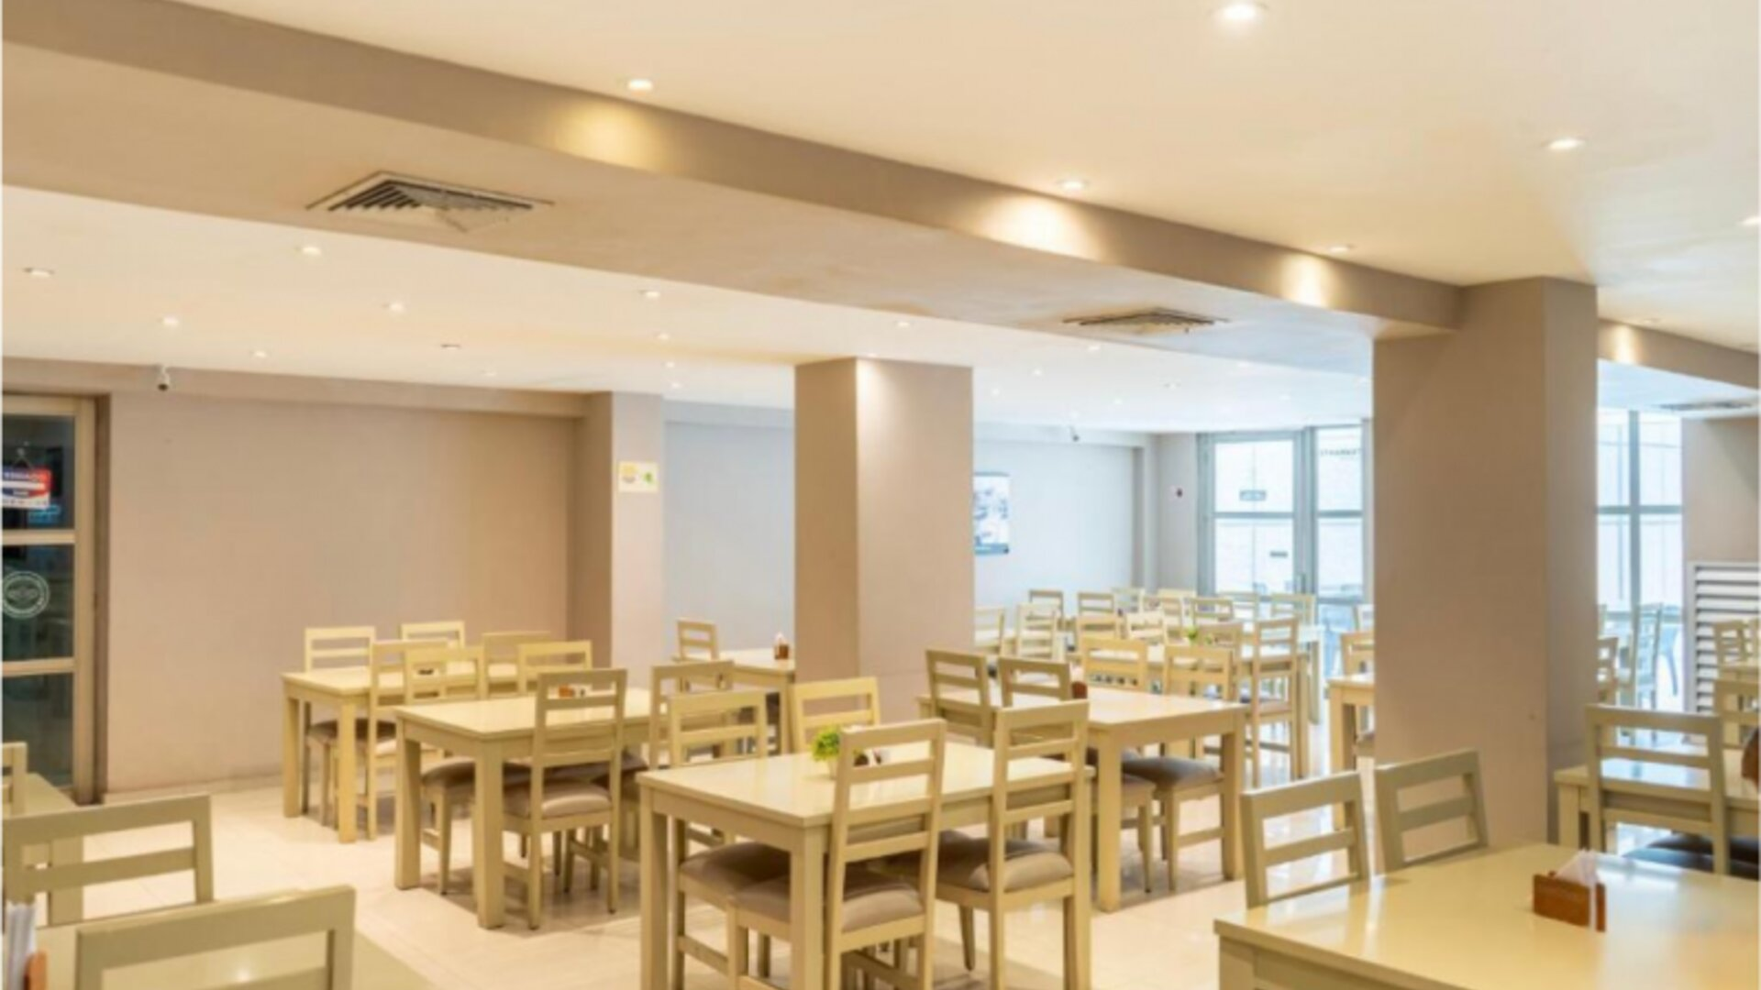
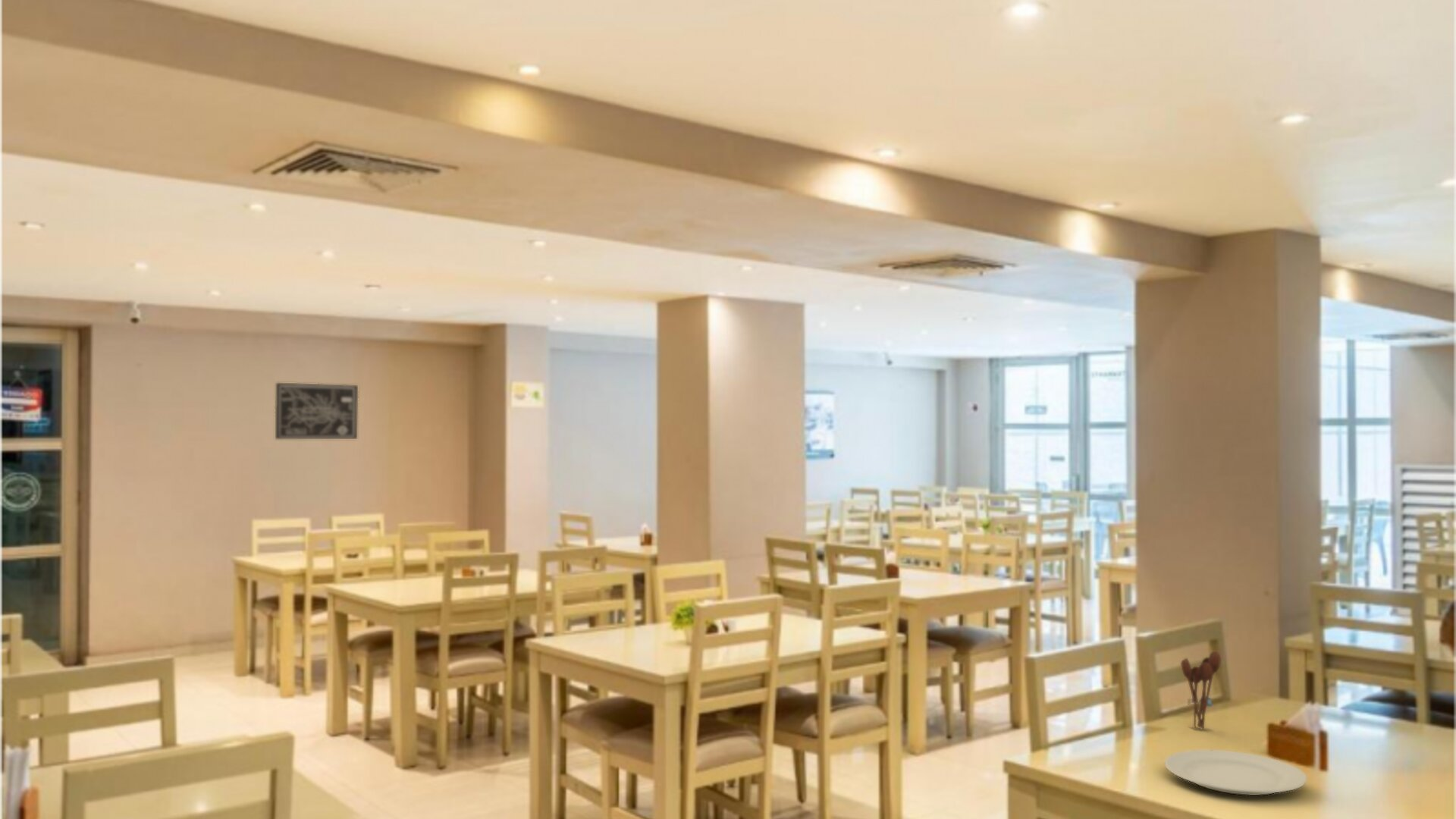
+ chinaware [1164,749,1308,796]
+ utensil holder [1180,651,1221,730]
+ wall art [275,382,359,440]
